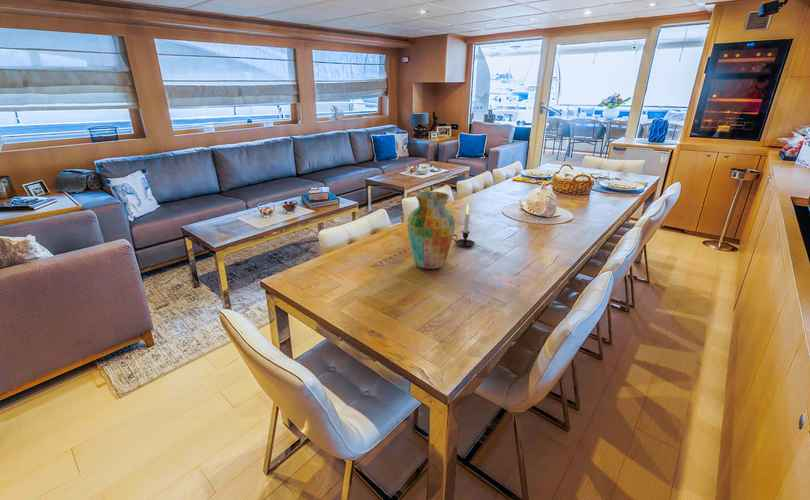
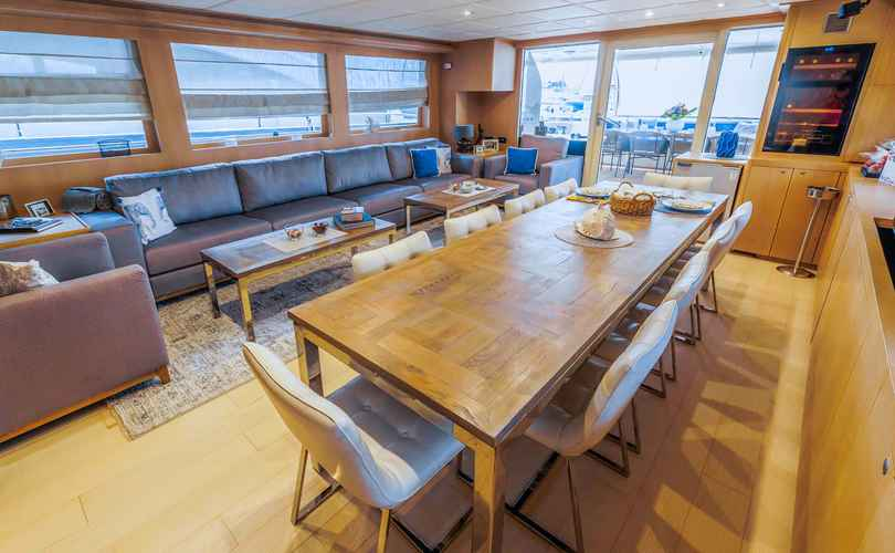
- vase [406,191,456,270]
- candle [452,203,476,247]
